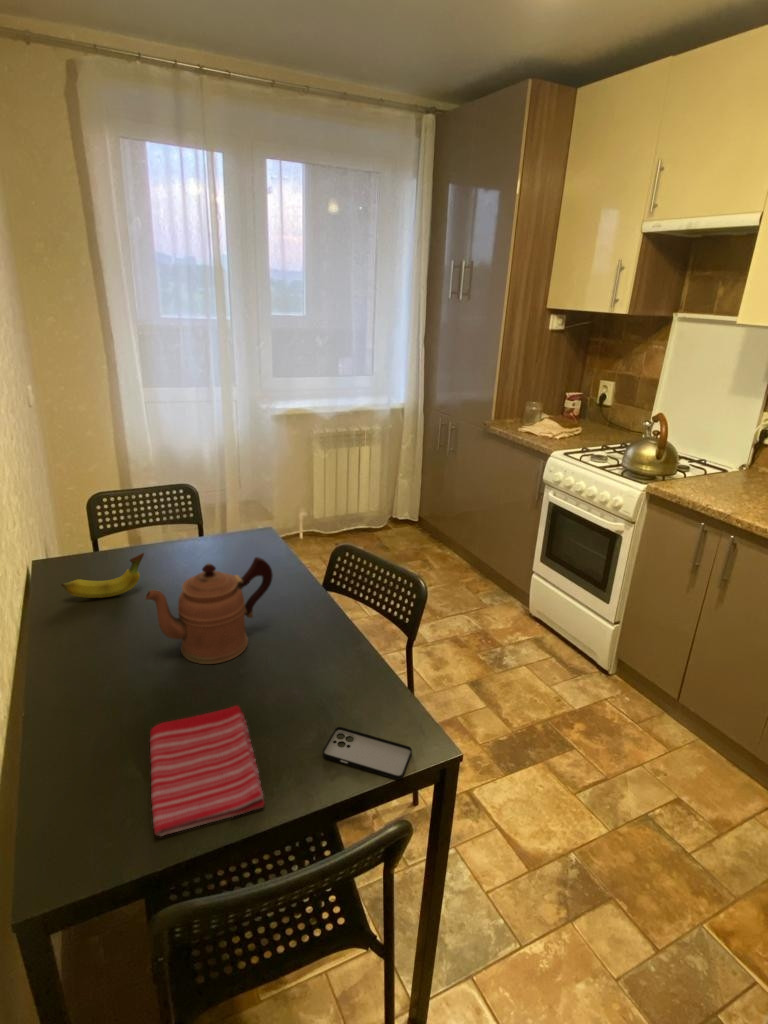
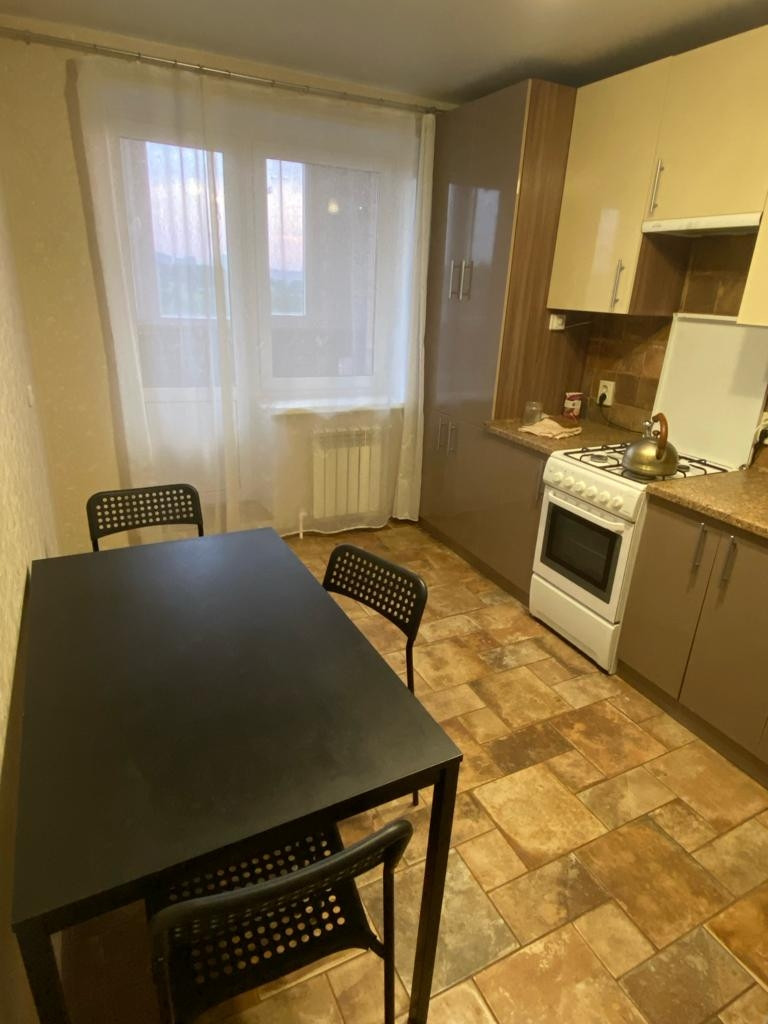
- dish towel [149,704,265,837]
- coffeepot [144,556,274,665]
- fruit [60,552,145,599]
- smartphone [322,726,413,781]
